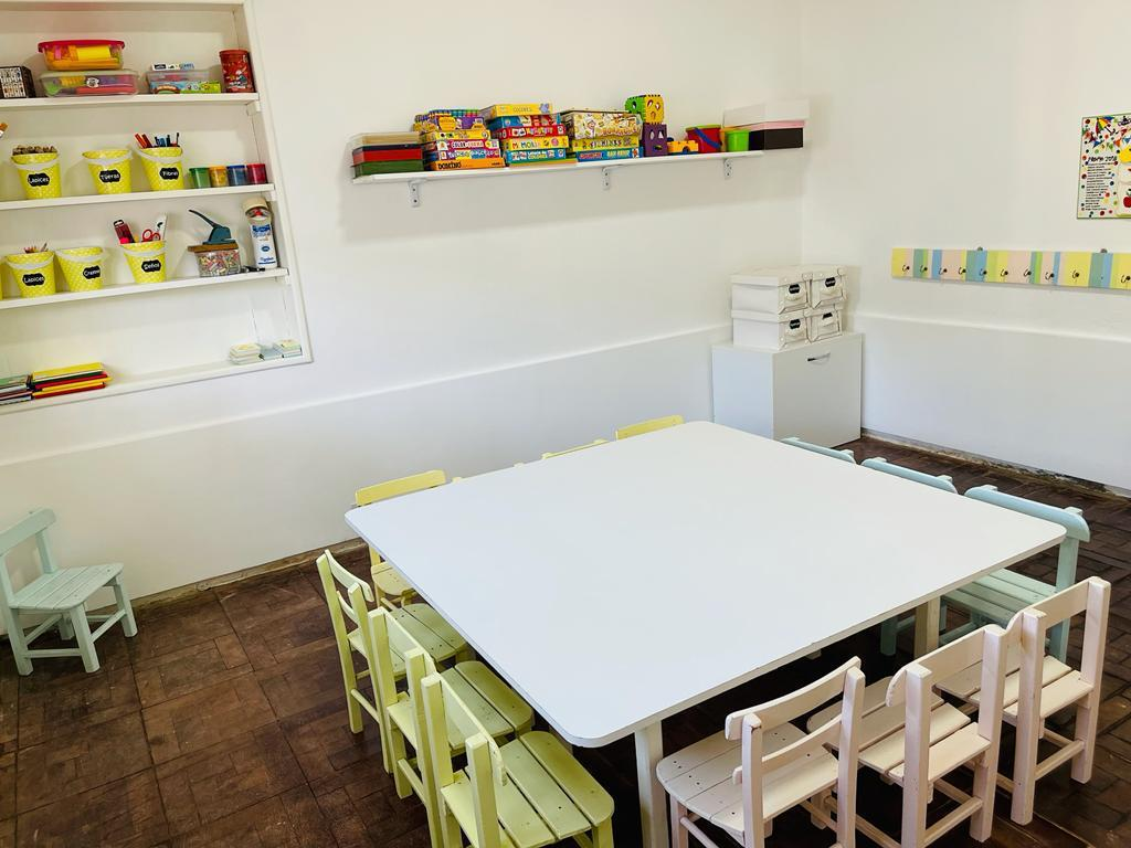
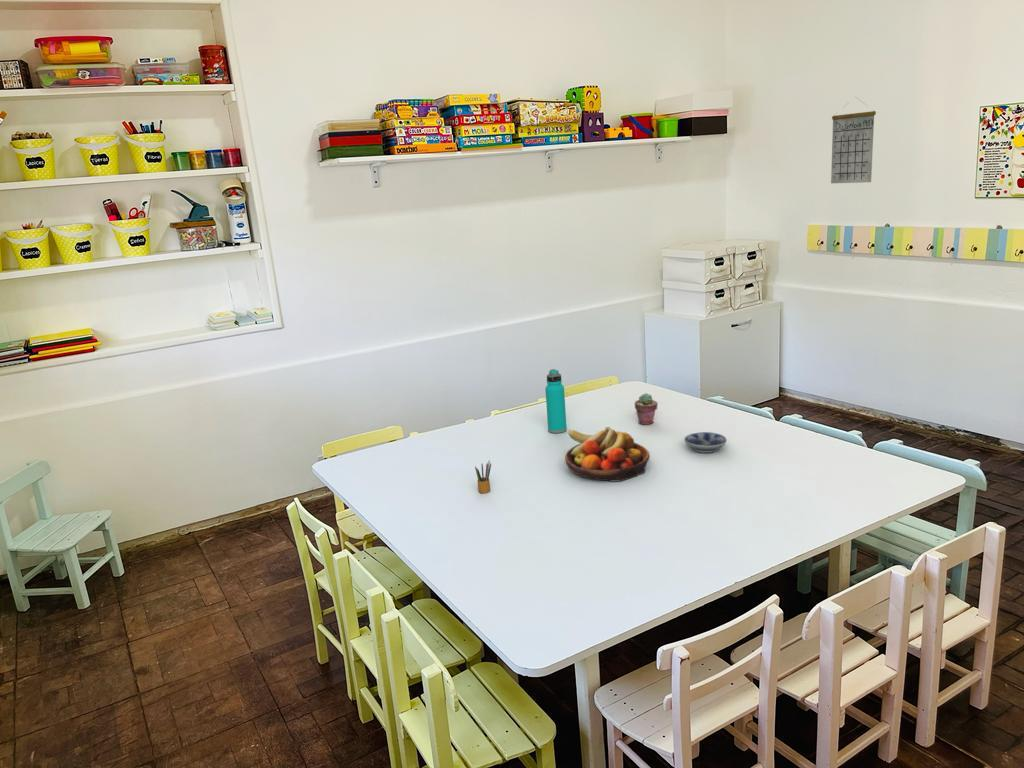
+ fruit bowl [564,426,651,482]
+ pencil box [474,460,492,494]
+ calendar [830,97,877,184]
+ water bottle [544,368,568,434]
+ bowl [683,431,727,454]
+ potted succulent [634,392,659,426]
